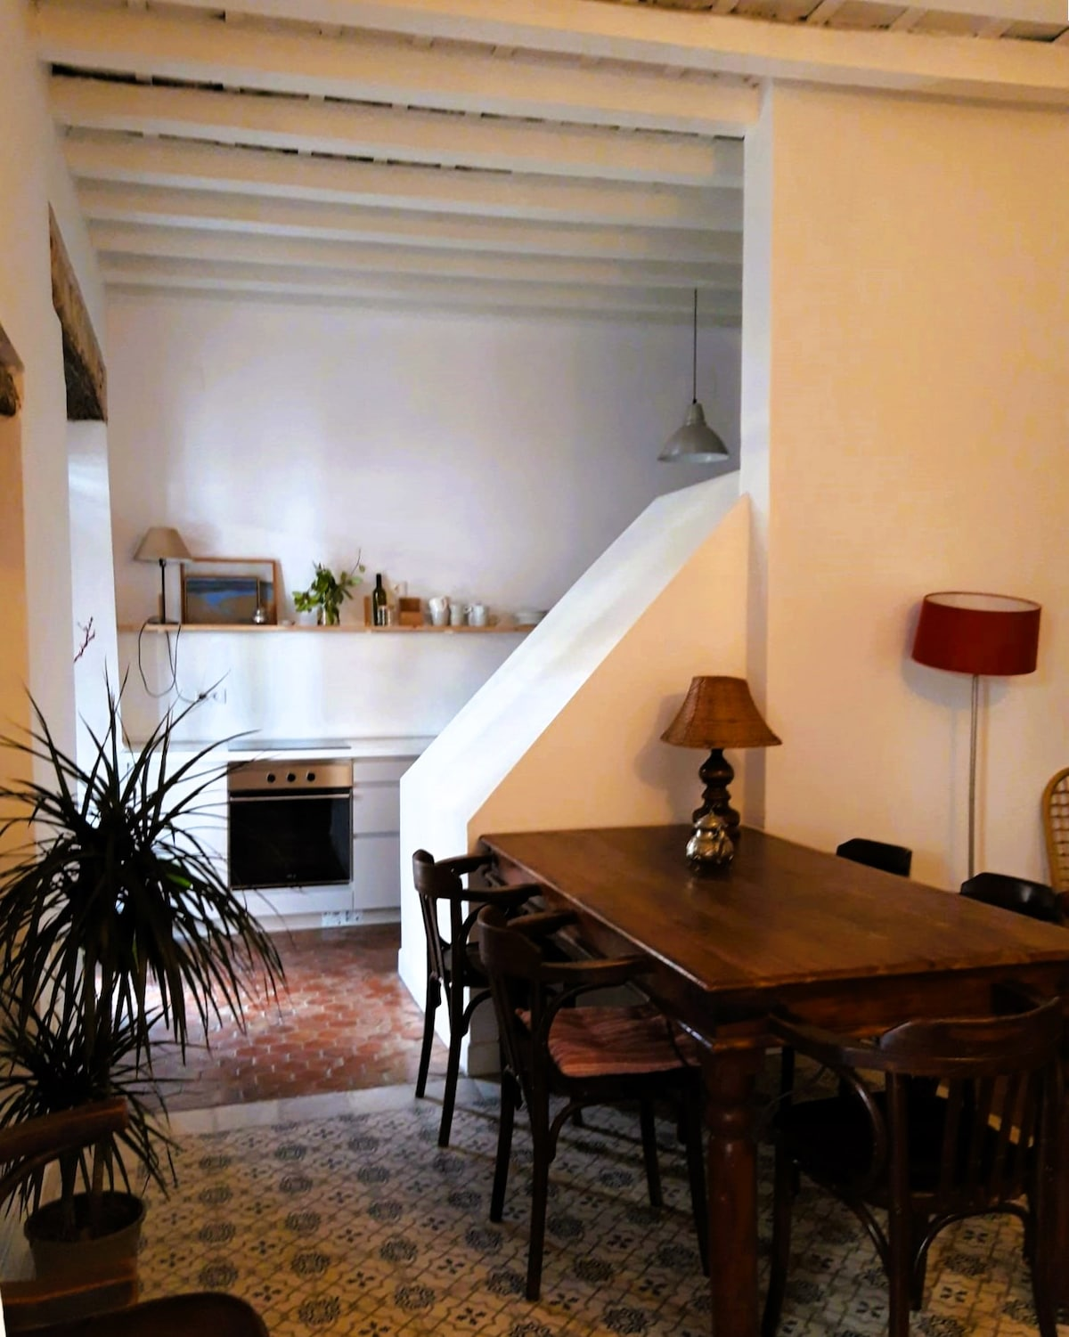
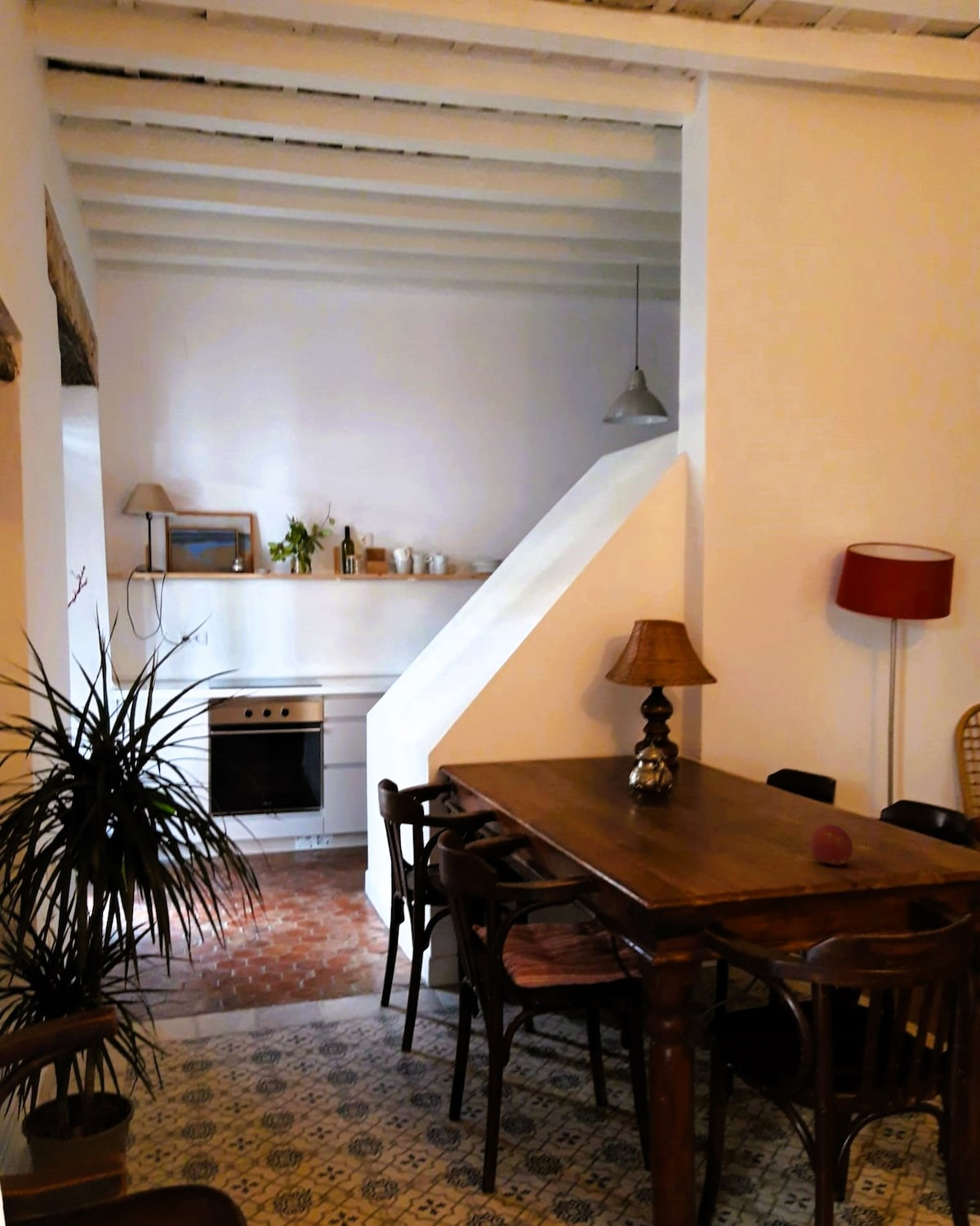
+ fruit [808,824,853,867]
